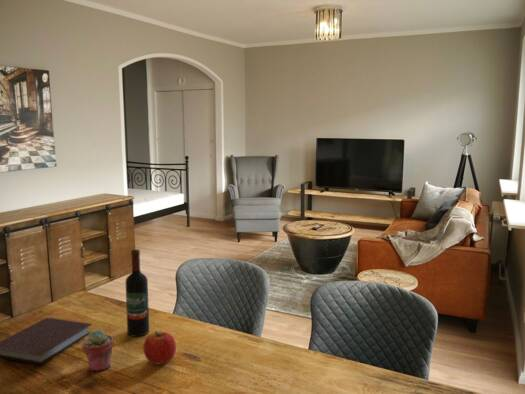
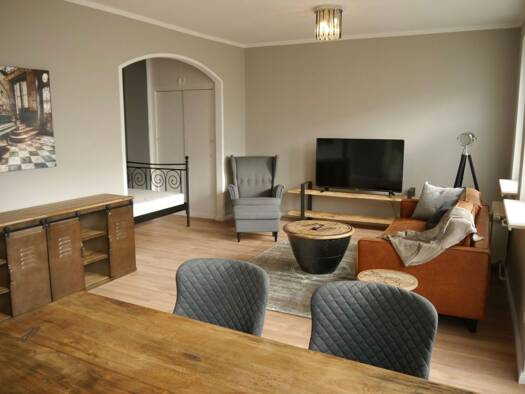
- notebook [0,317,93,366]
- apple [143,330,177,365]
- wine bottle [124,248,150,337]
- potted succulent [81,329,115,372]
